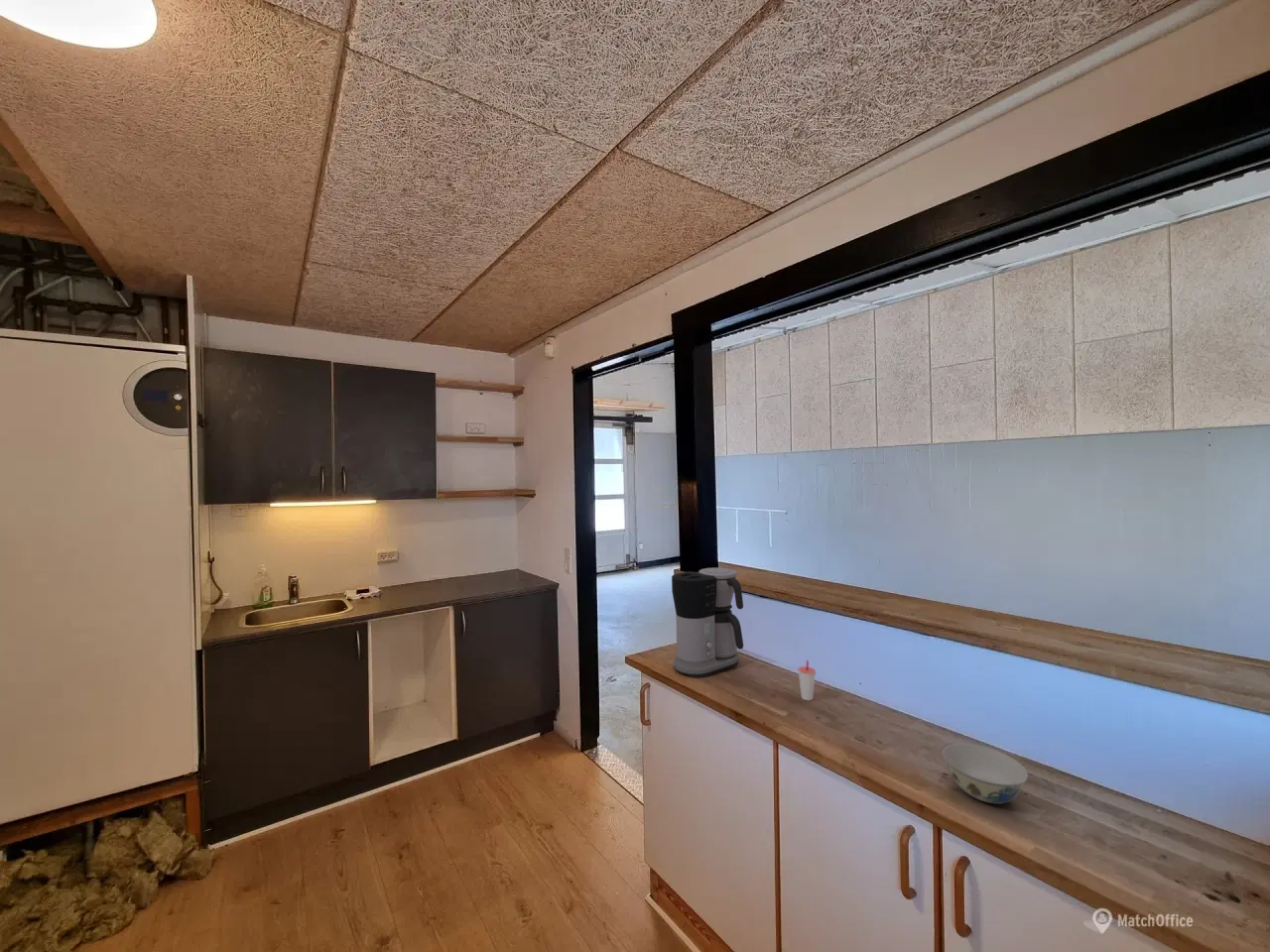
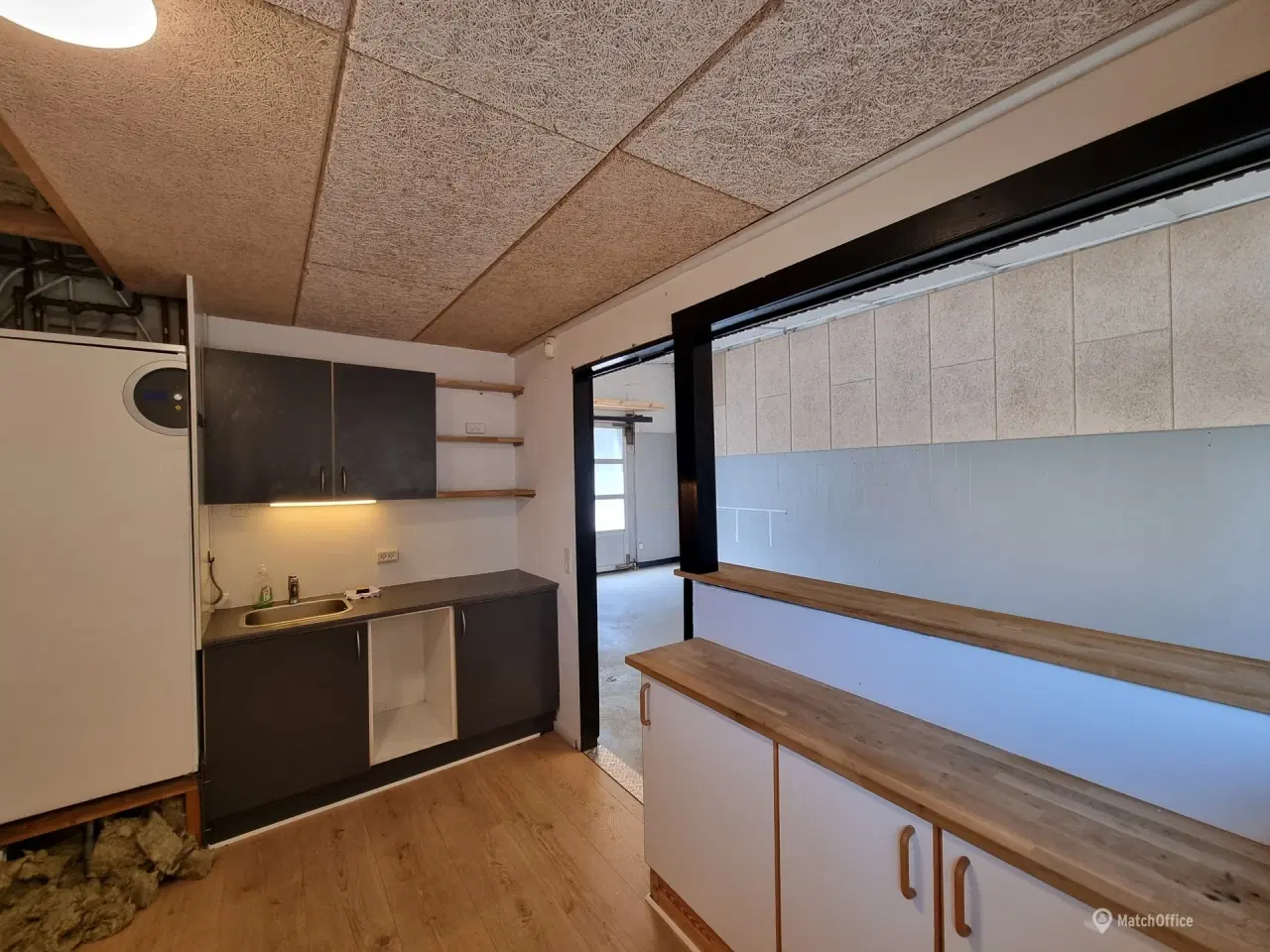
- chinaware [942,743,1029,805]
- coffee maker [671,566,744,679]
- cup [797,659,817,701]
